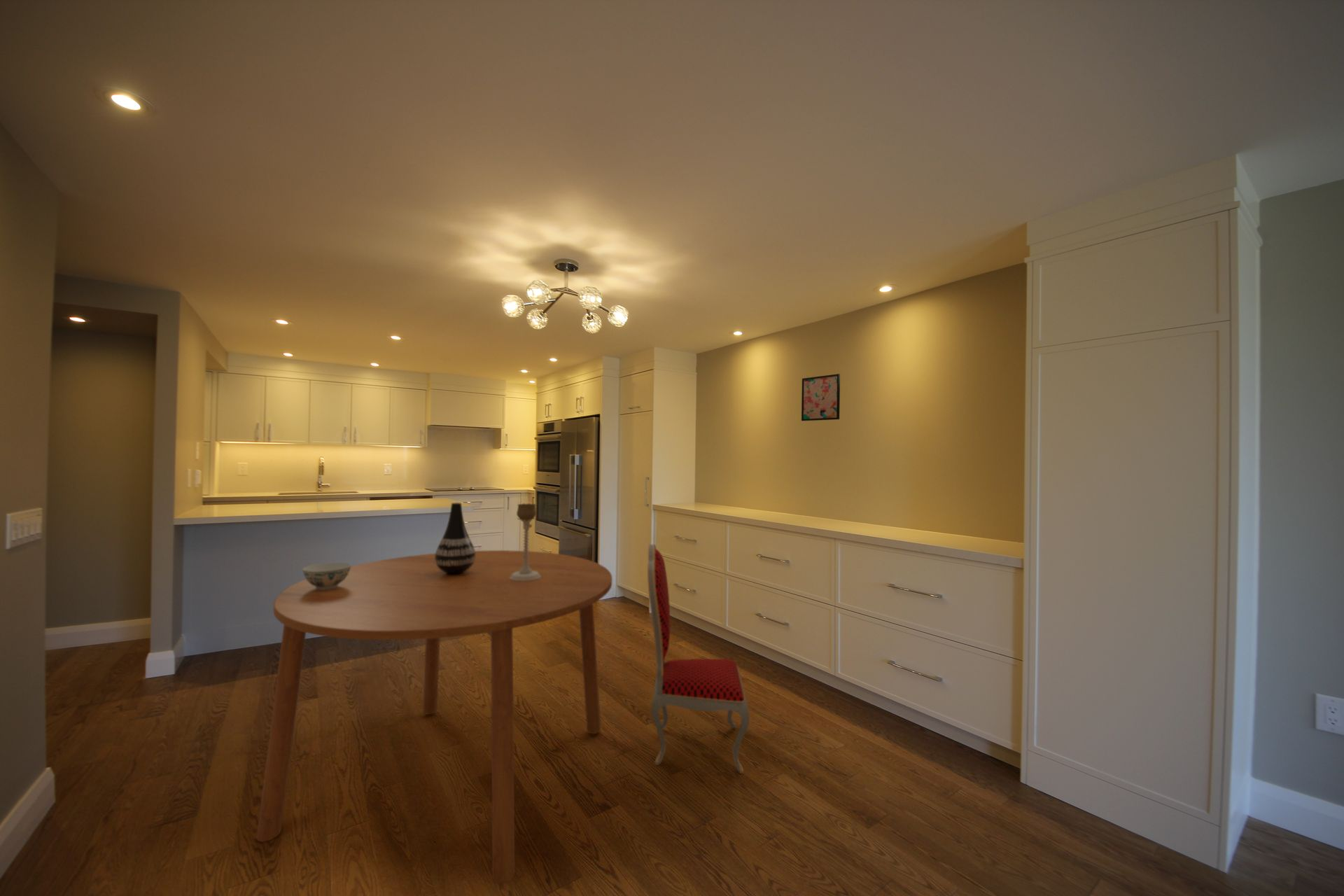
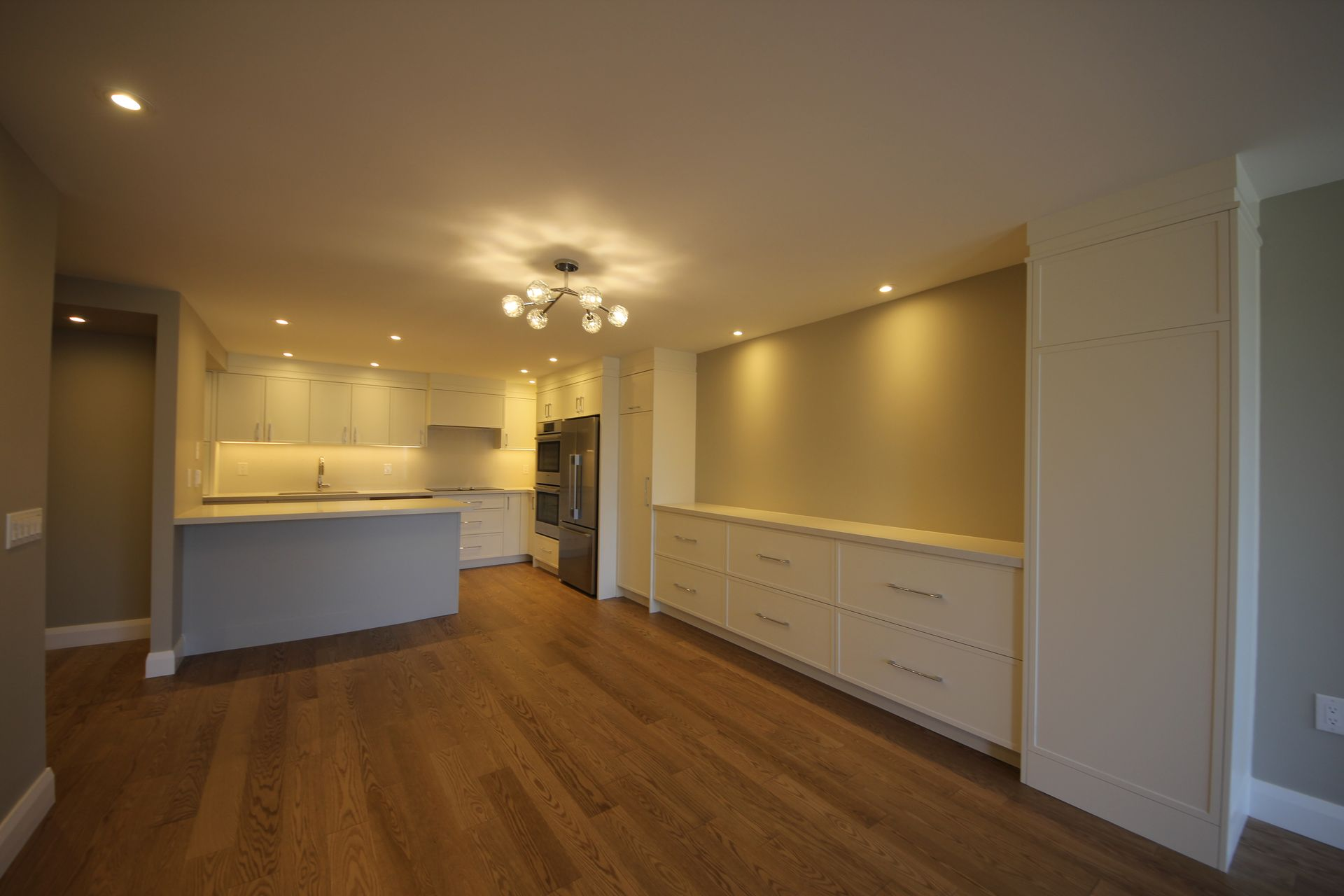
- chinaware [302,561,352,590]
- wall art [801,373,841,421]
- dining table [255,549,613,885]
- candle holder [510,503,541,581]
- dining chair [647,543,750,774]
- vase [435,502,476,575]
